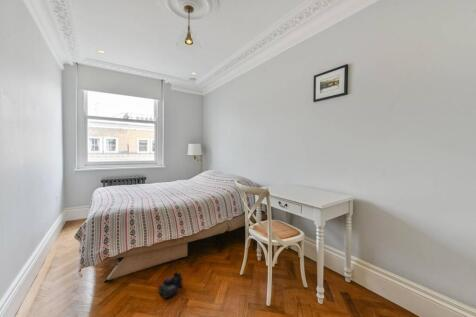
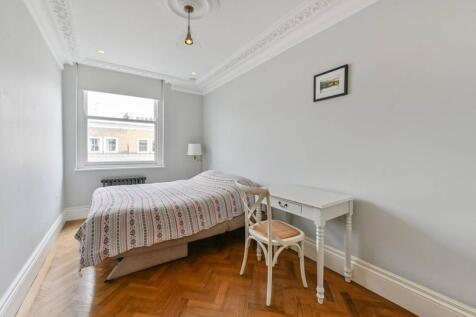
- boots [158,271,184,299]
